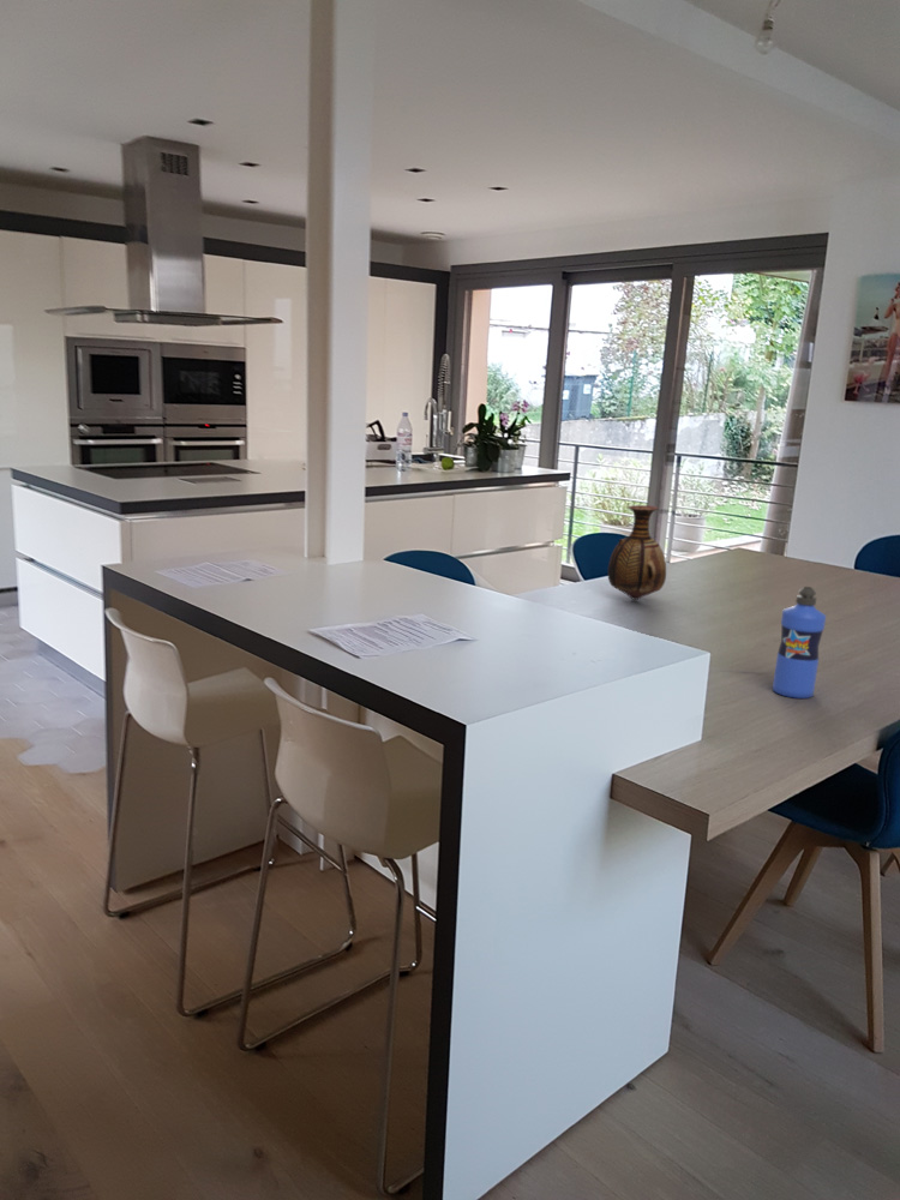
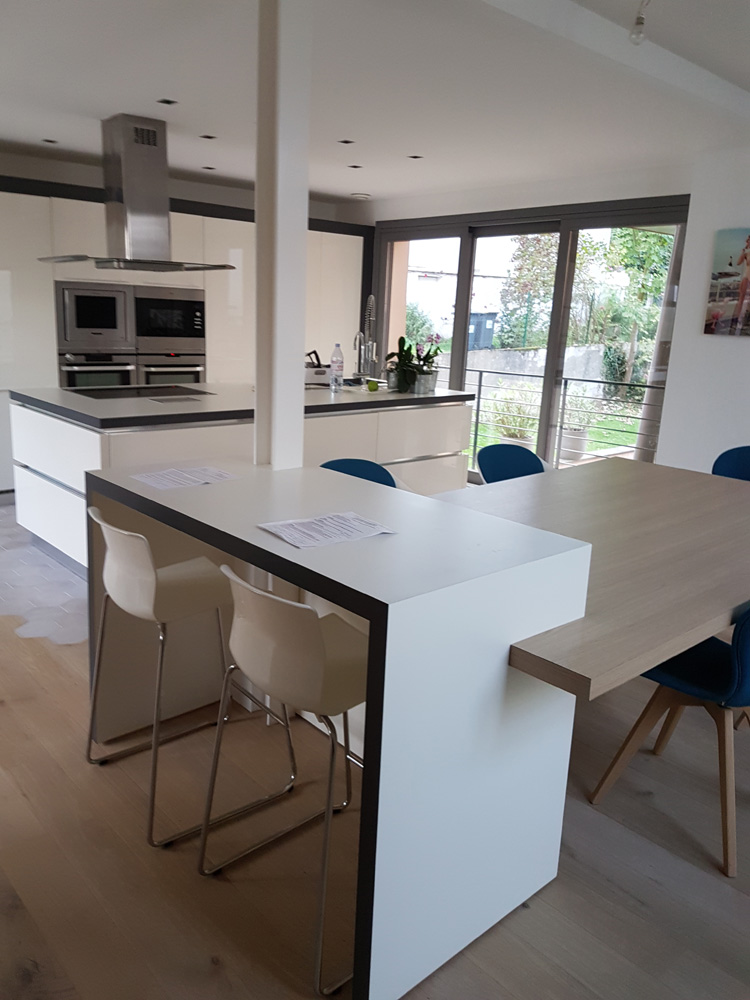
- vase [607,504,667,601]
- water bottle [772,586,827,700]
